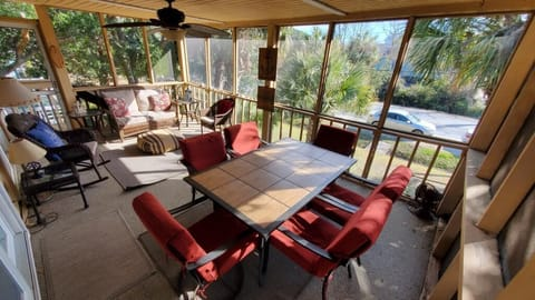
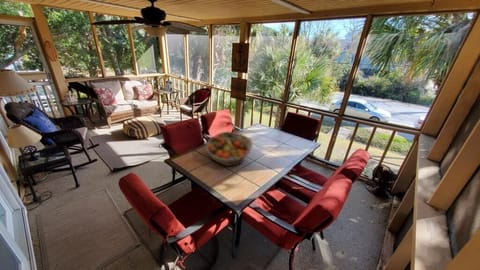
+ fruit basket [205,131,254,167]
